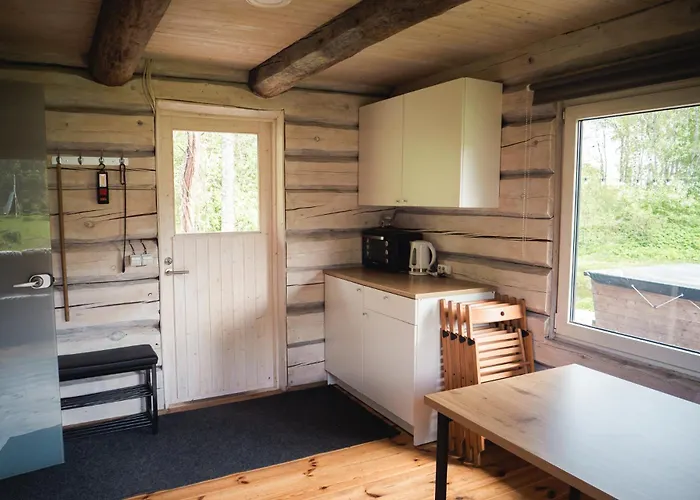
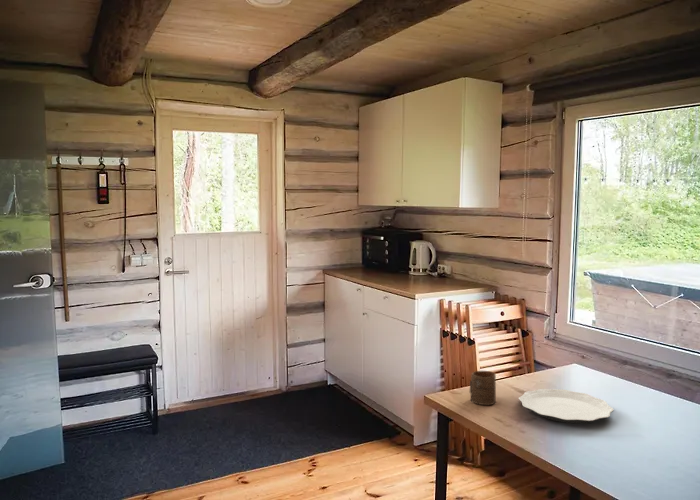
+ plate [518,388,614,424]
+ cup [469,370,497,406]
